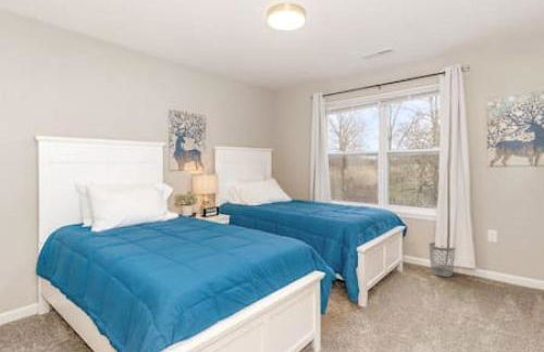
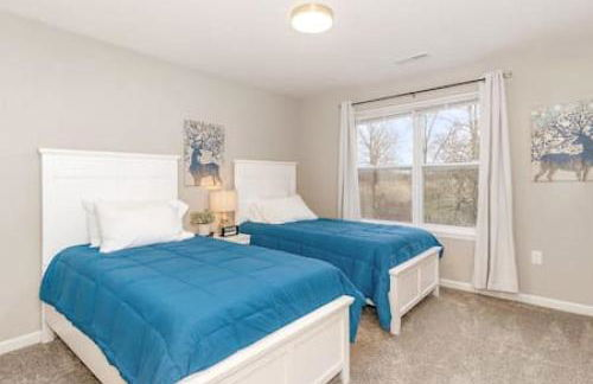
- wastebasket [428,241,457,278]
